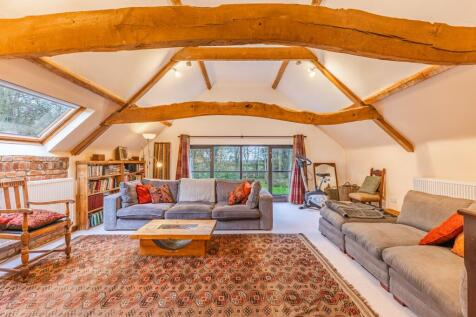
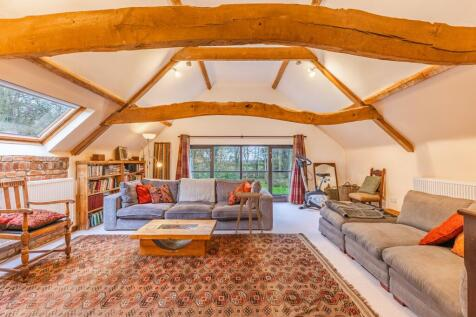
+ side table [234,191,264,242]
